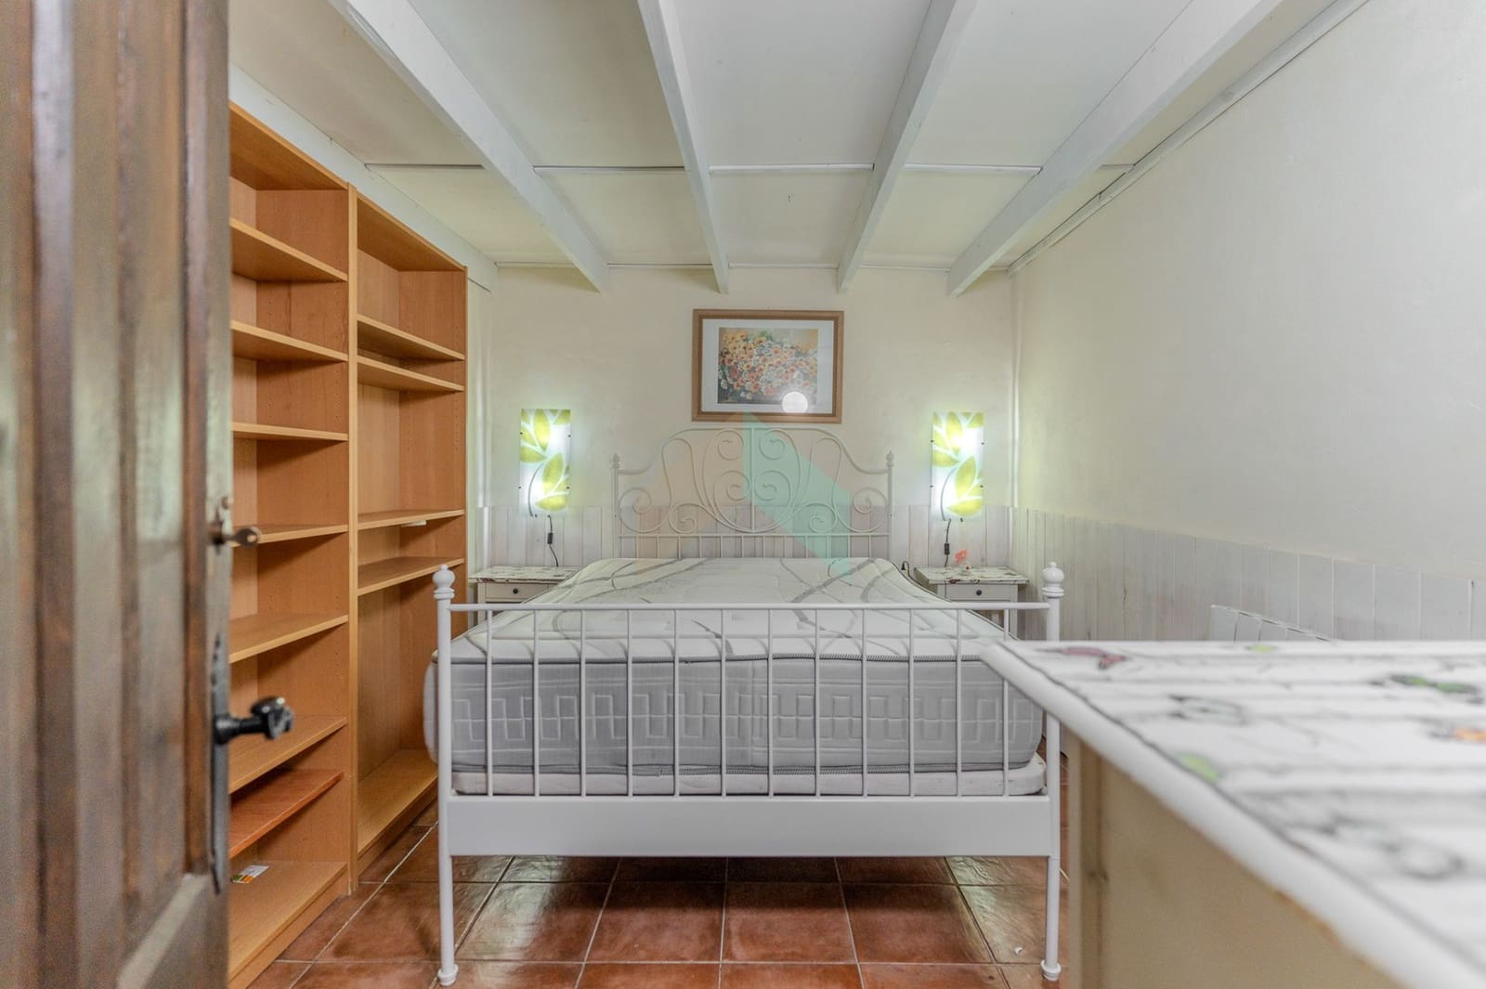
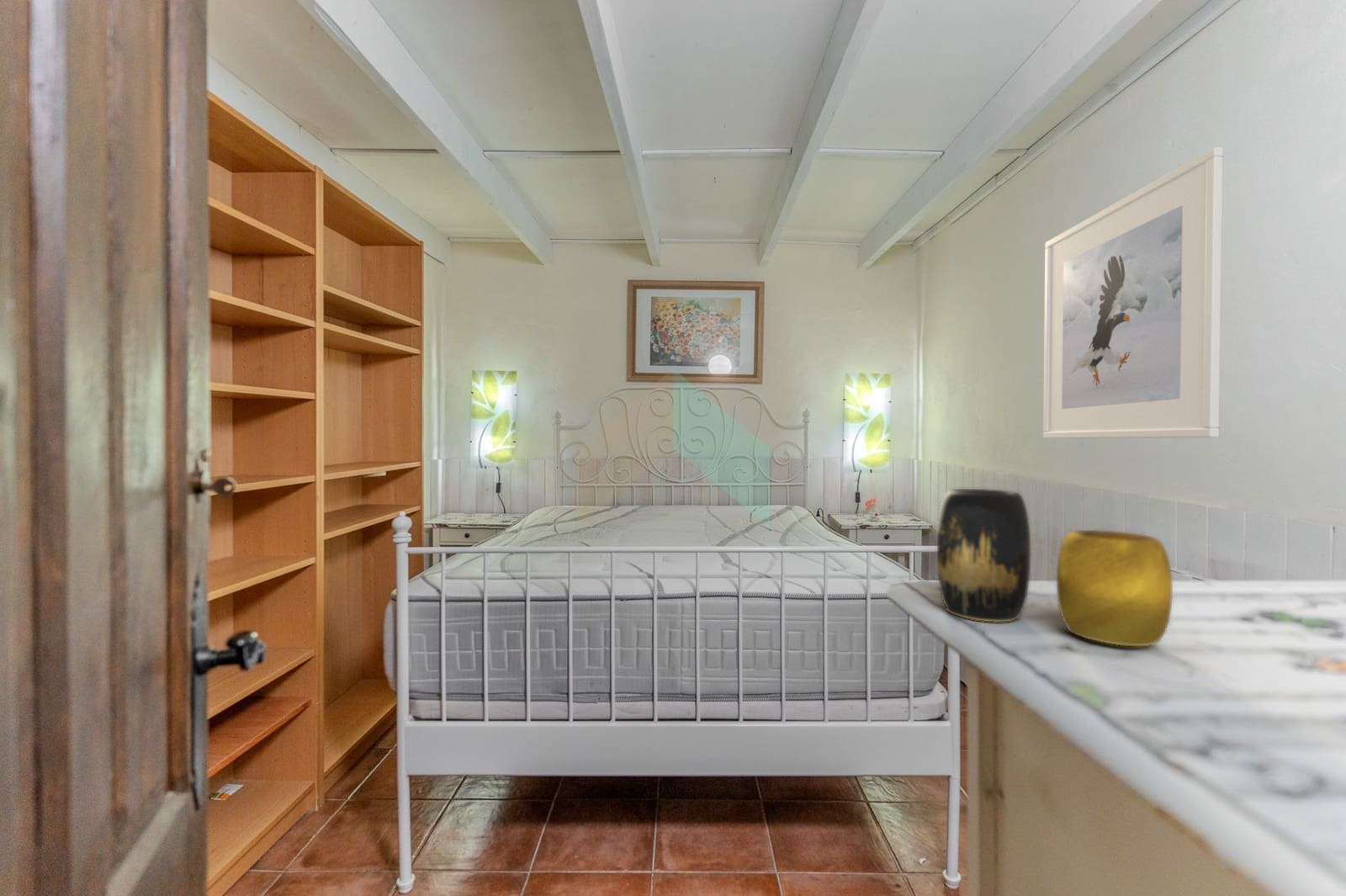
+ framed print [1042,146,1224,439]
+ vase [936,488,1174,647]
